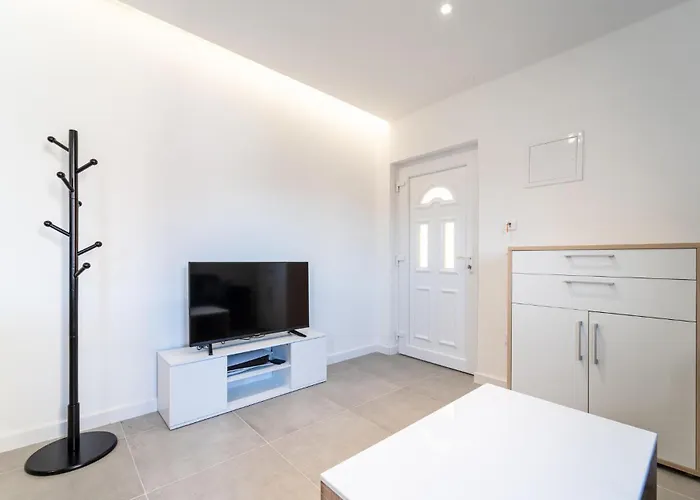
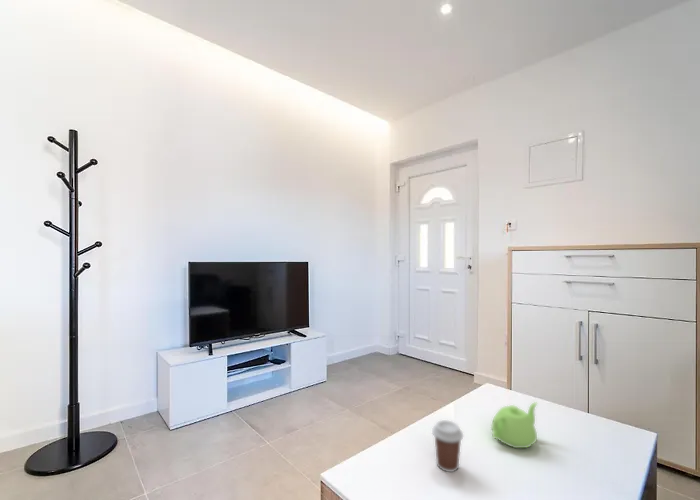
+ coffee cup [431,419,464,473]
+ teapot [490,401,538,449]
